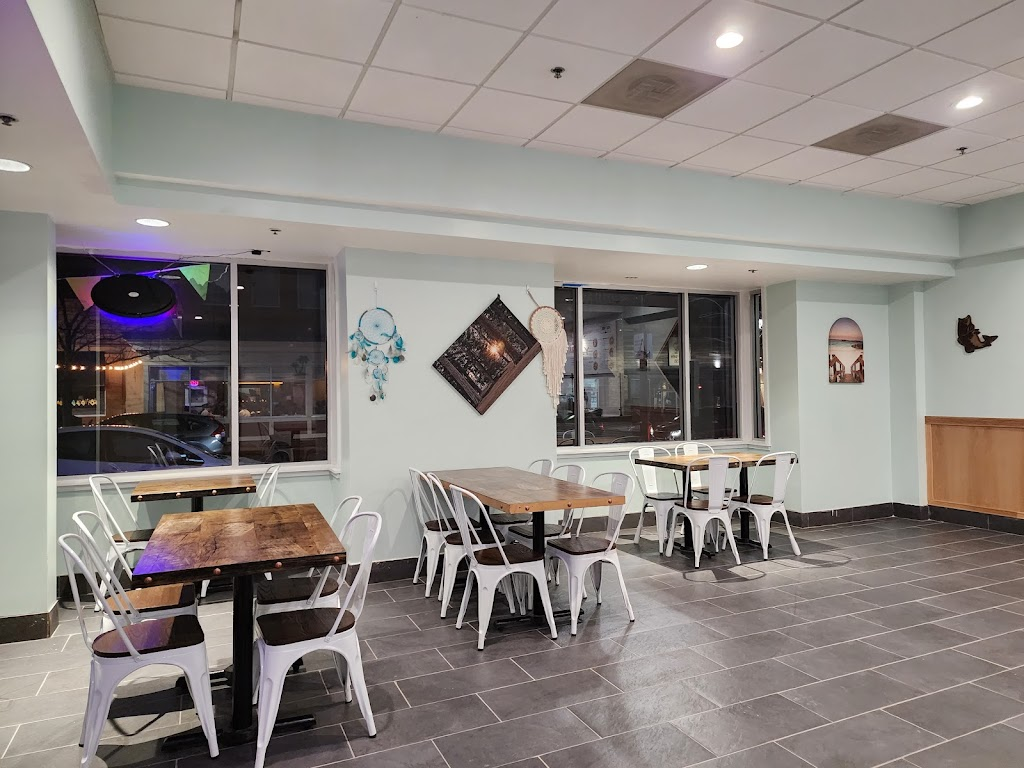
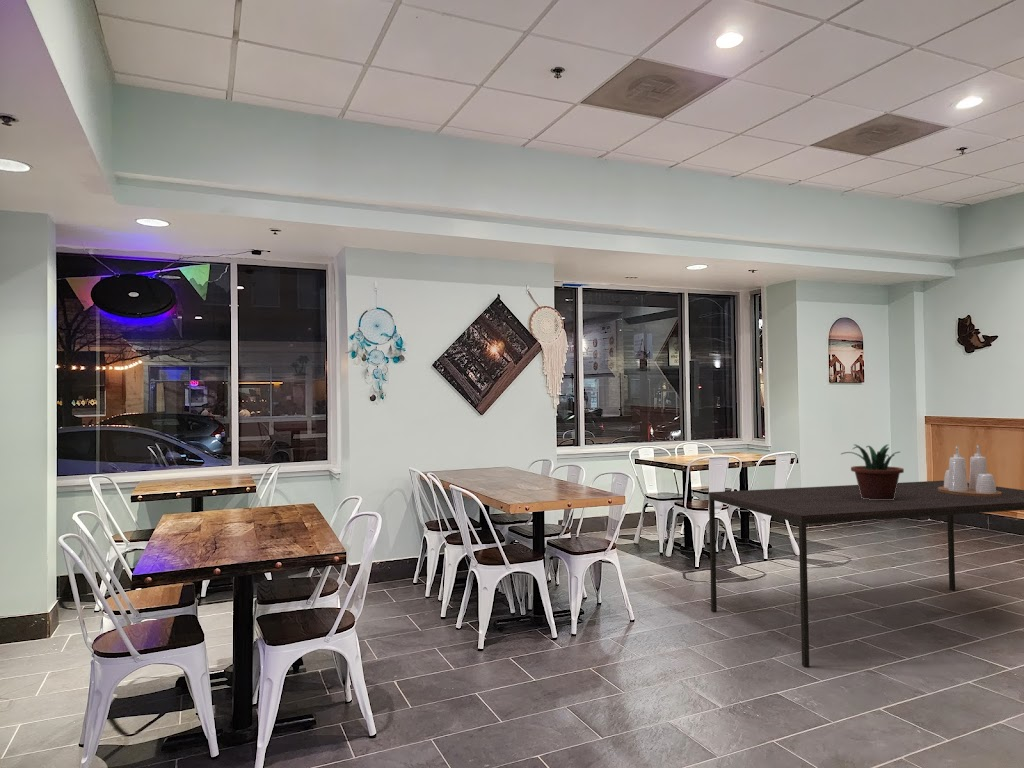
+ dining table [708,480,1024,668]
+ potted plant [840,443,905,500]
+ condiment set [938,445,1002,497]
